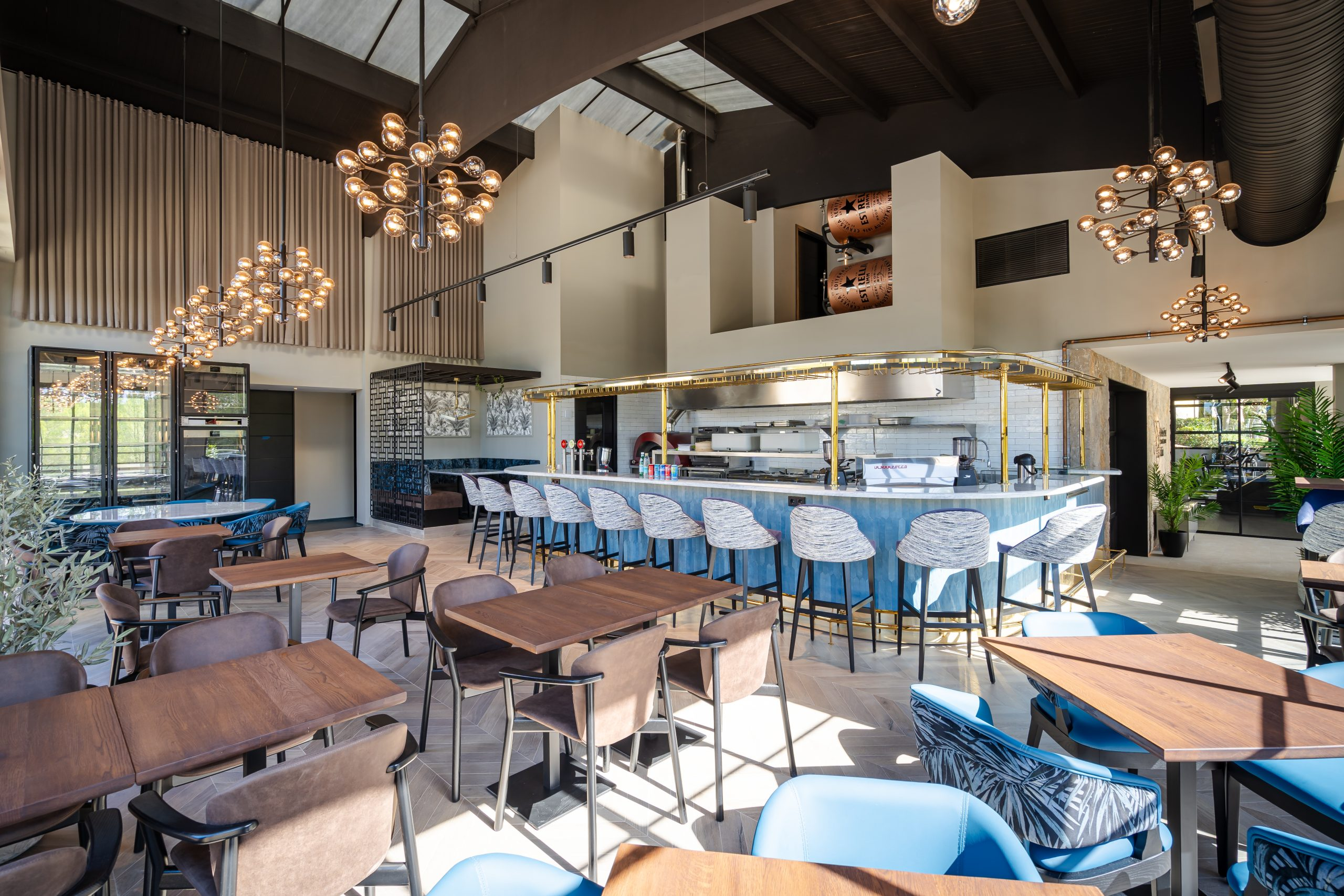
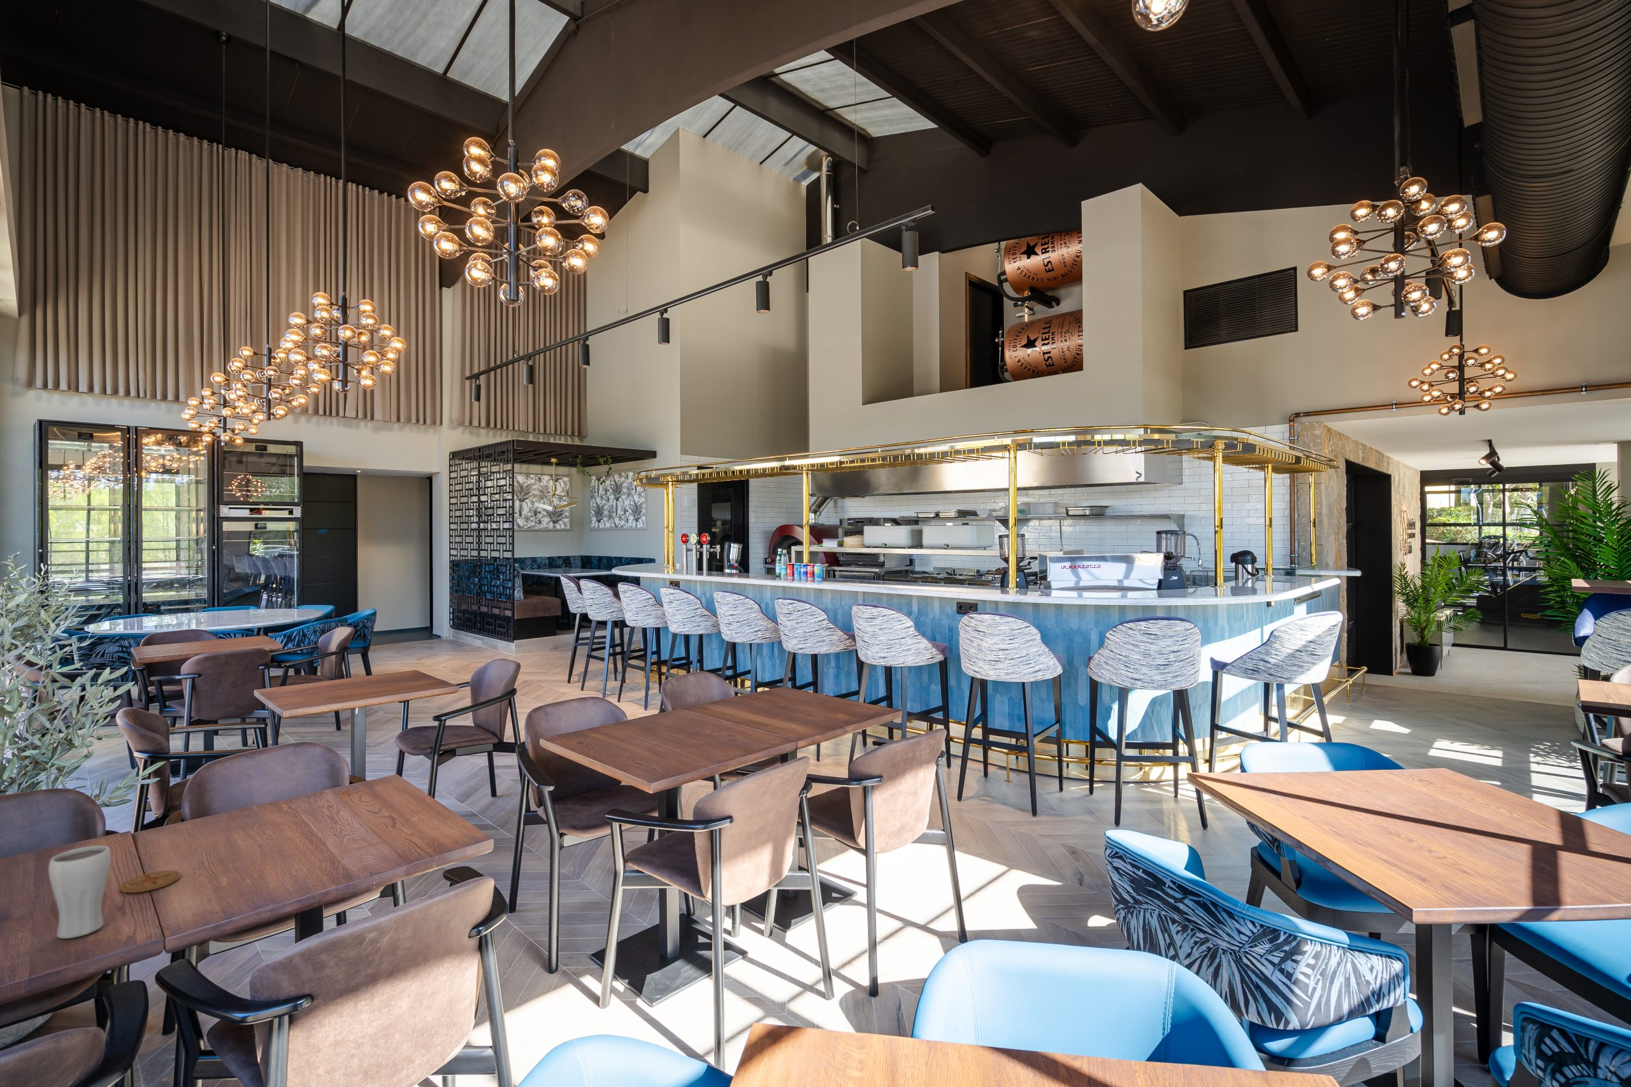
+ coaster [119,870,181,893]
+ drinking glass [47,846,112,939]
